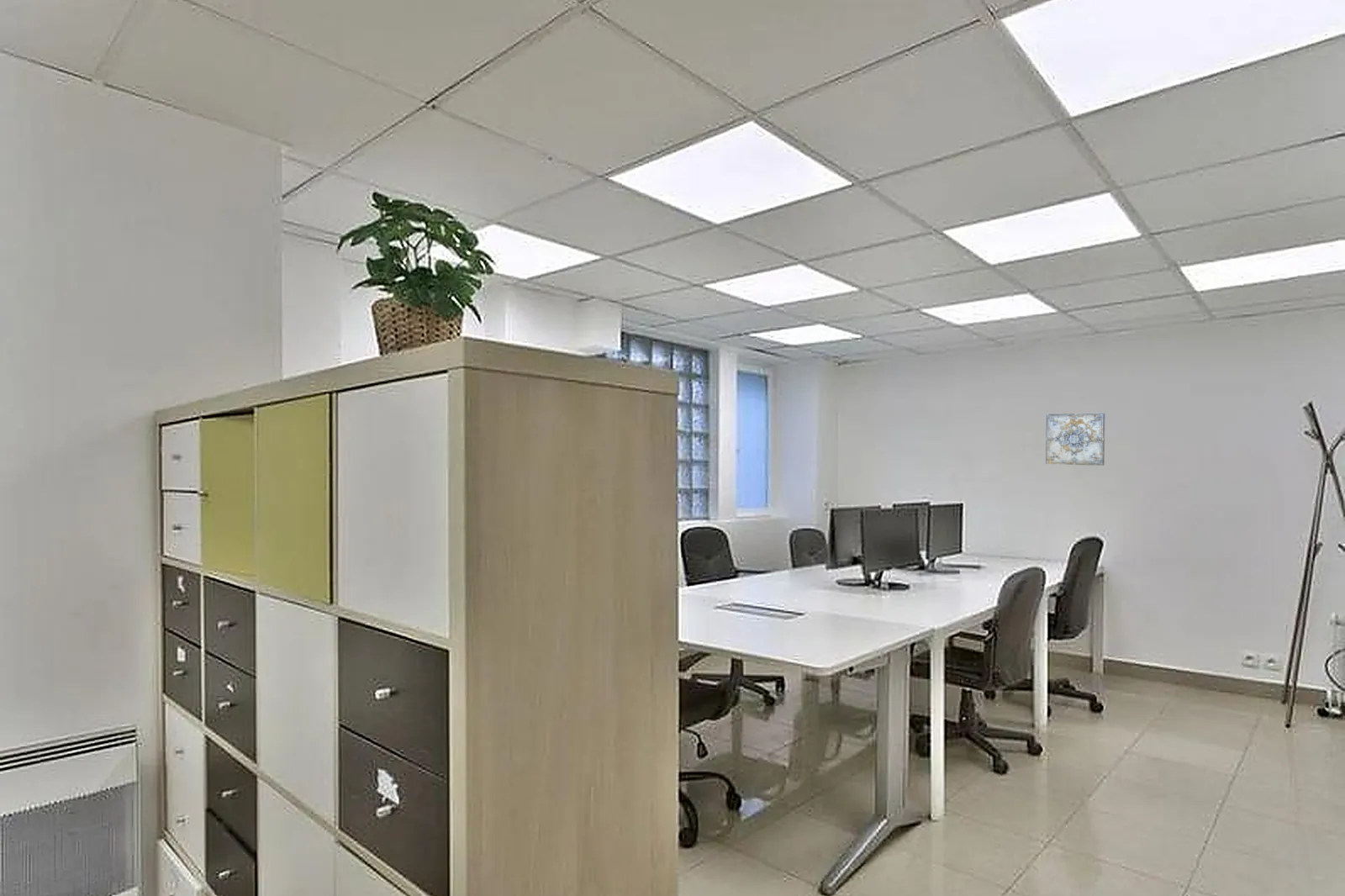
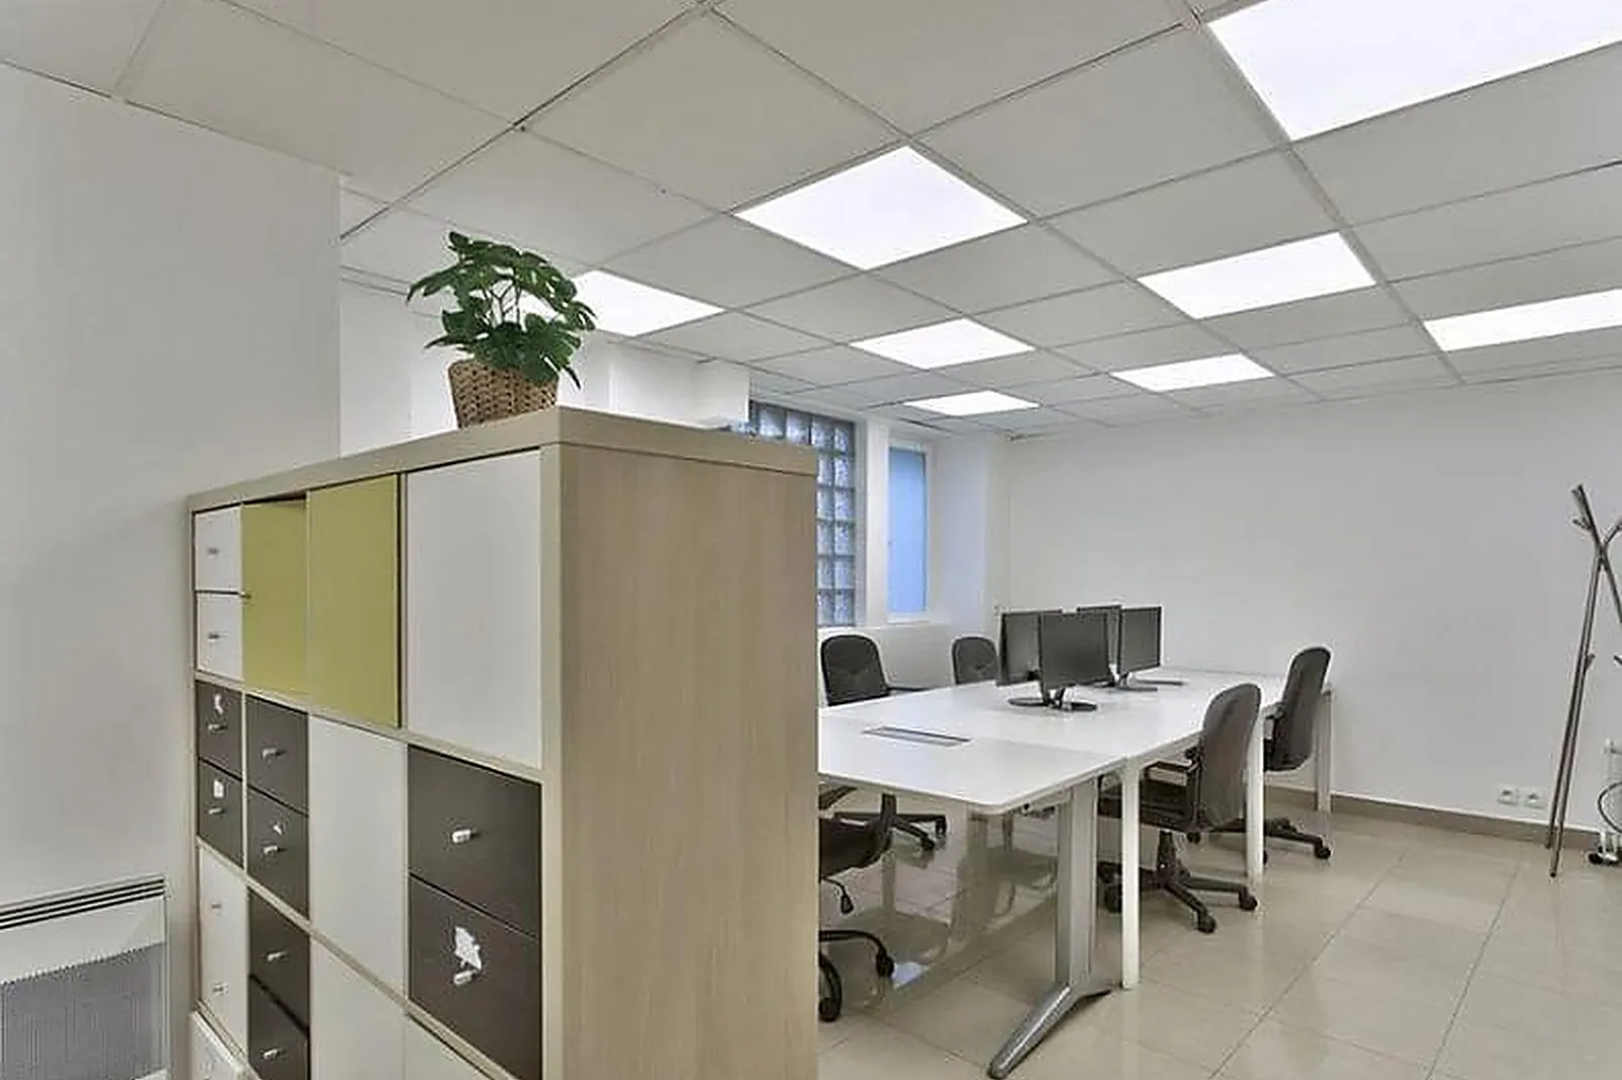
- wall art [1045,412,1105,466]
